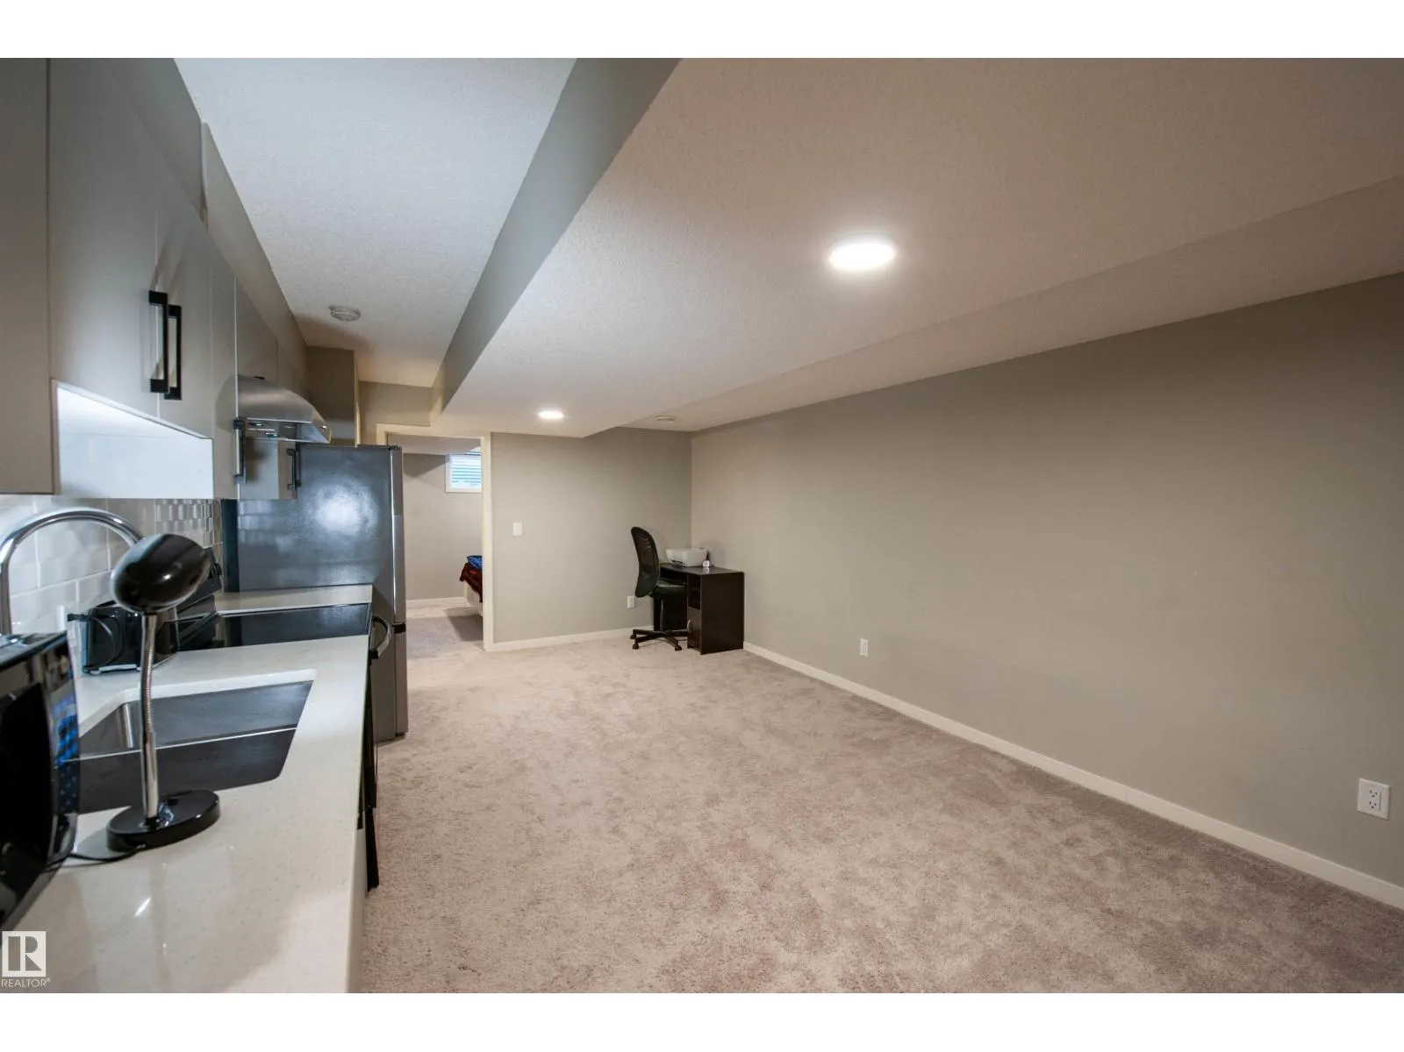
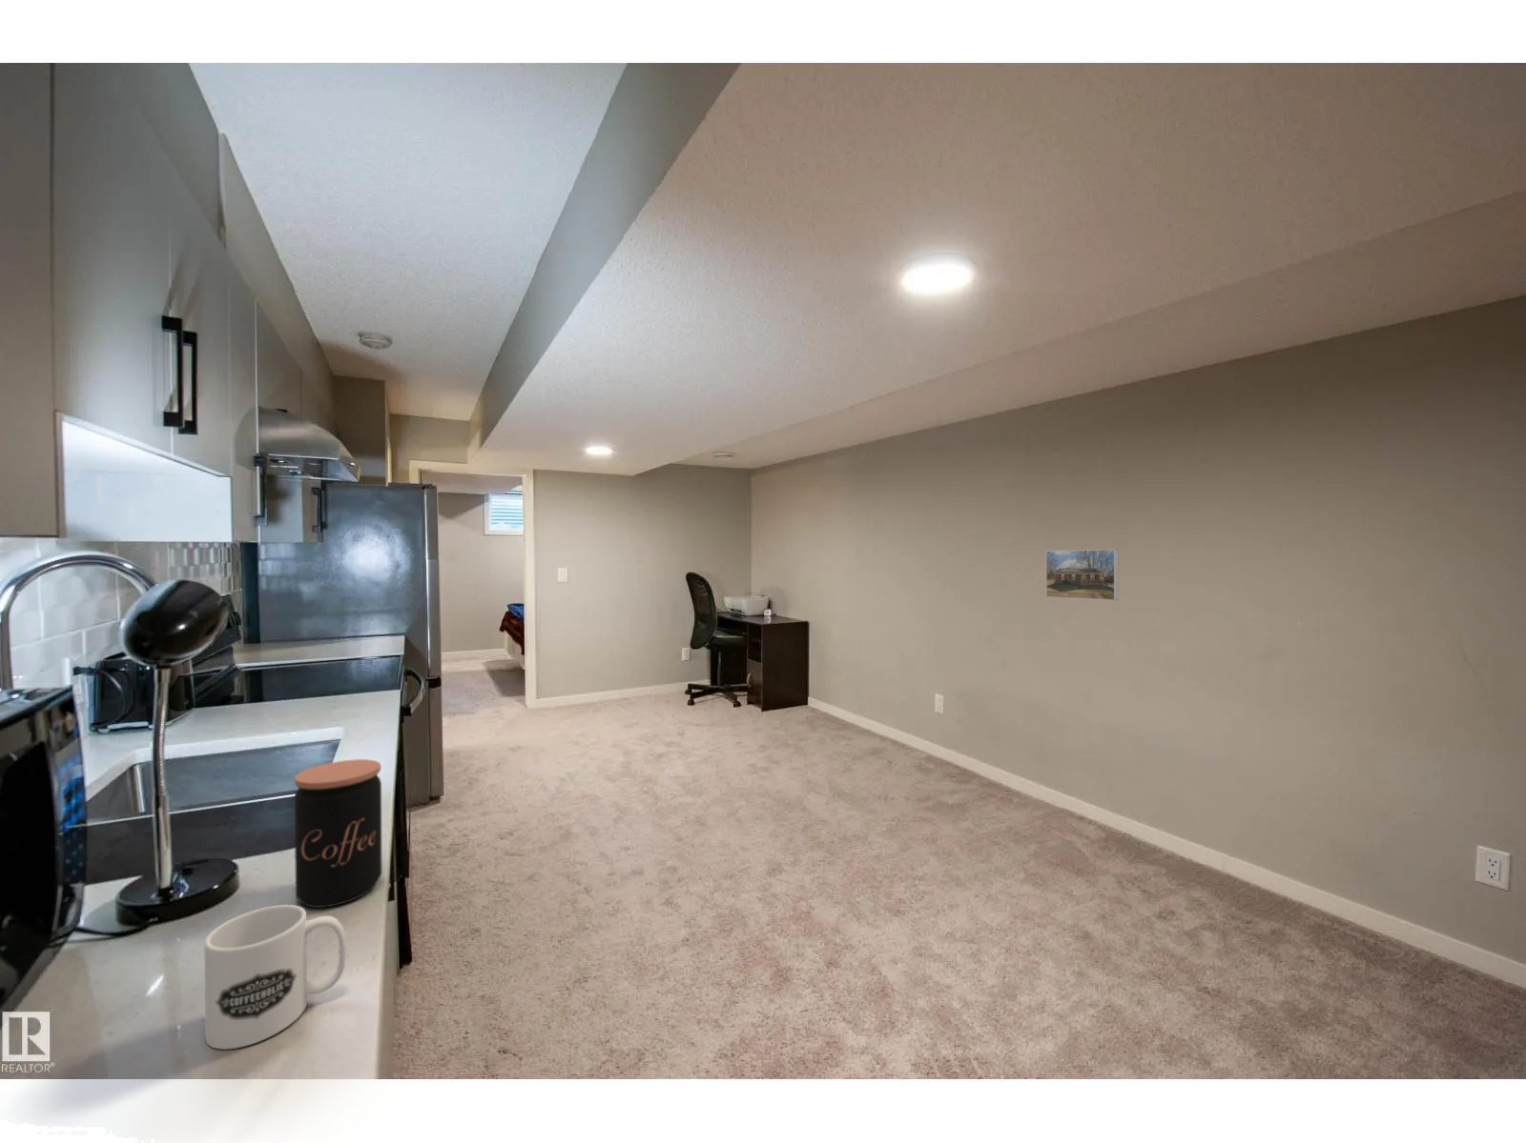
+ coffee jar [293,758,383,909]
+ mug [203,904,347,1051]
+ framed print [1045,549,1120,602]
